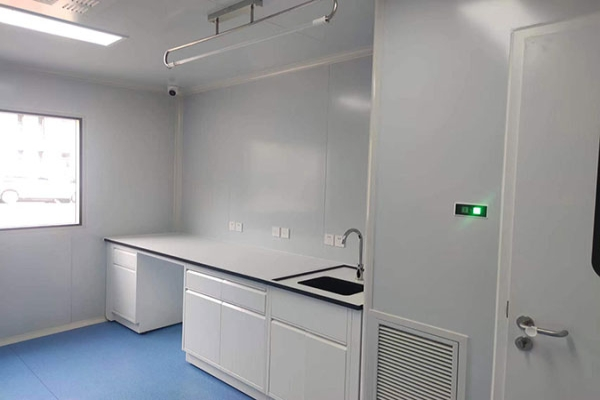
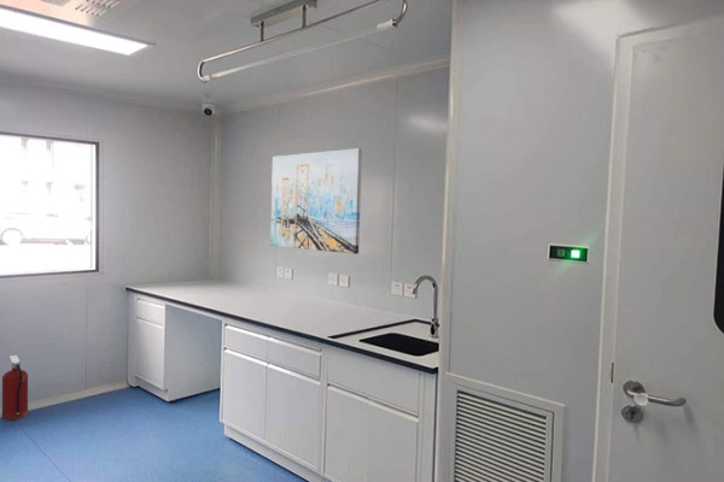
+ wall art [269,147,363,255]
+ fire extinguisher [1,354,29,421]
